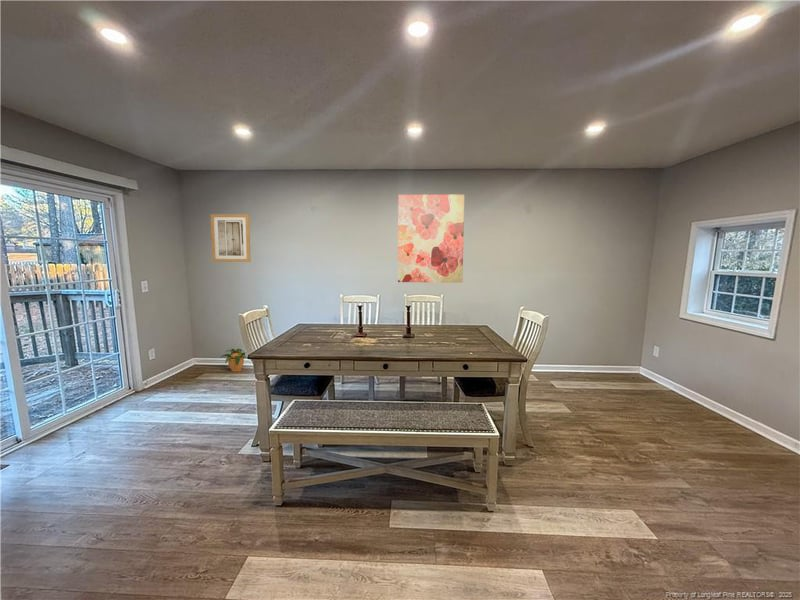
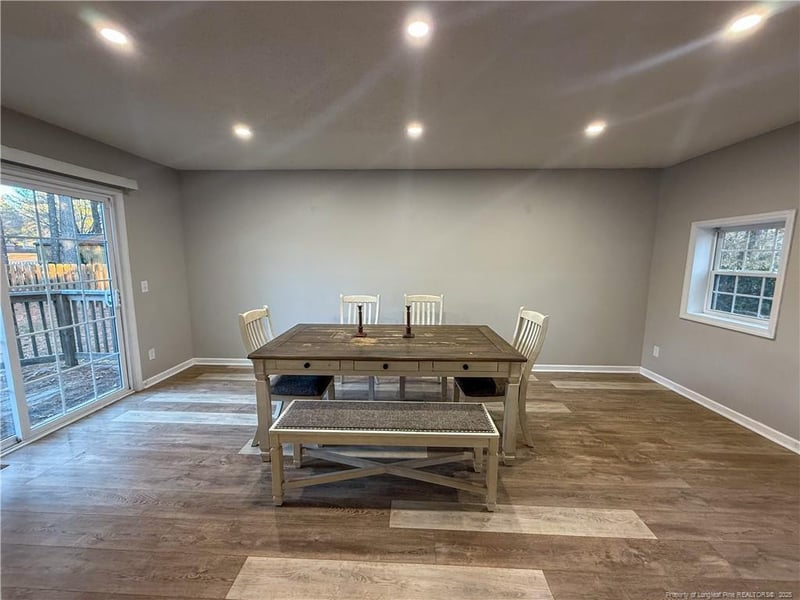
- potted plant [219,348,247,372]
- wall art [397,194,465,284]
- wall art [210,213,252,263]
